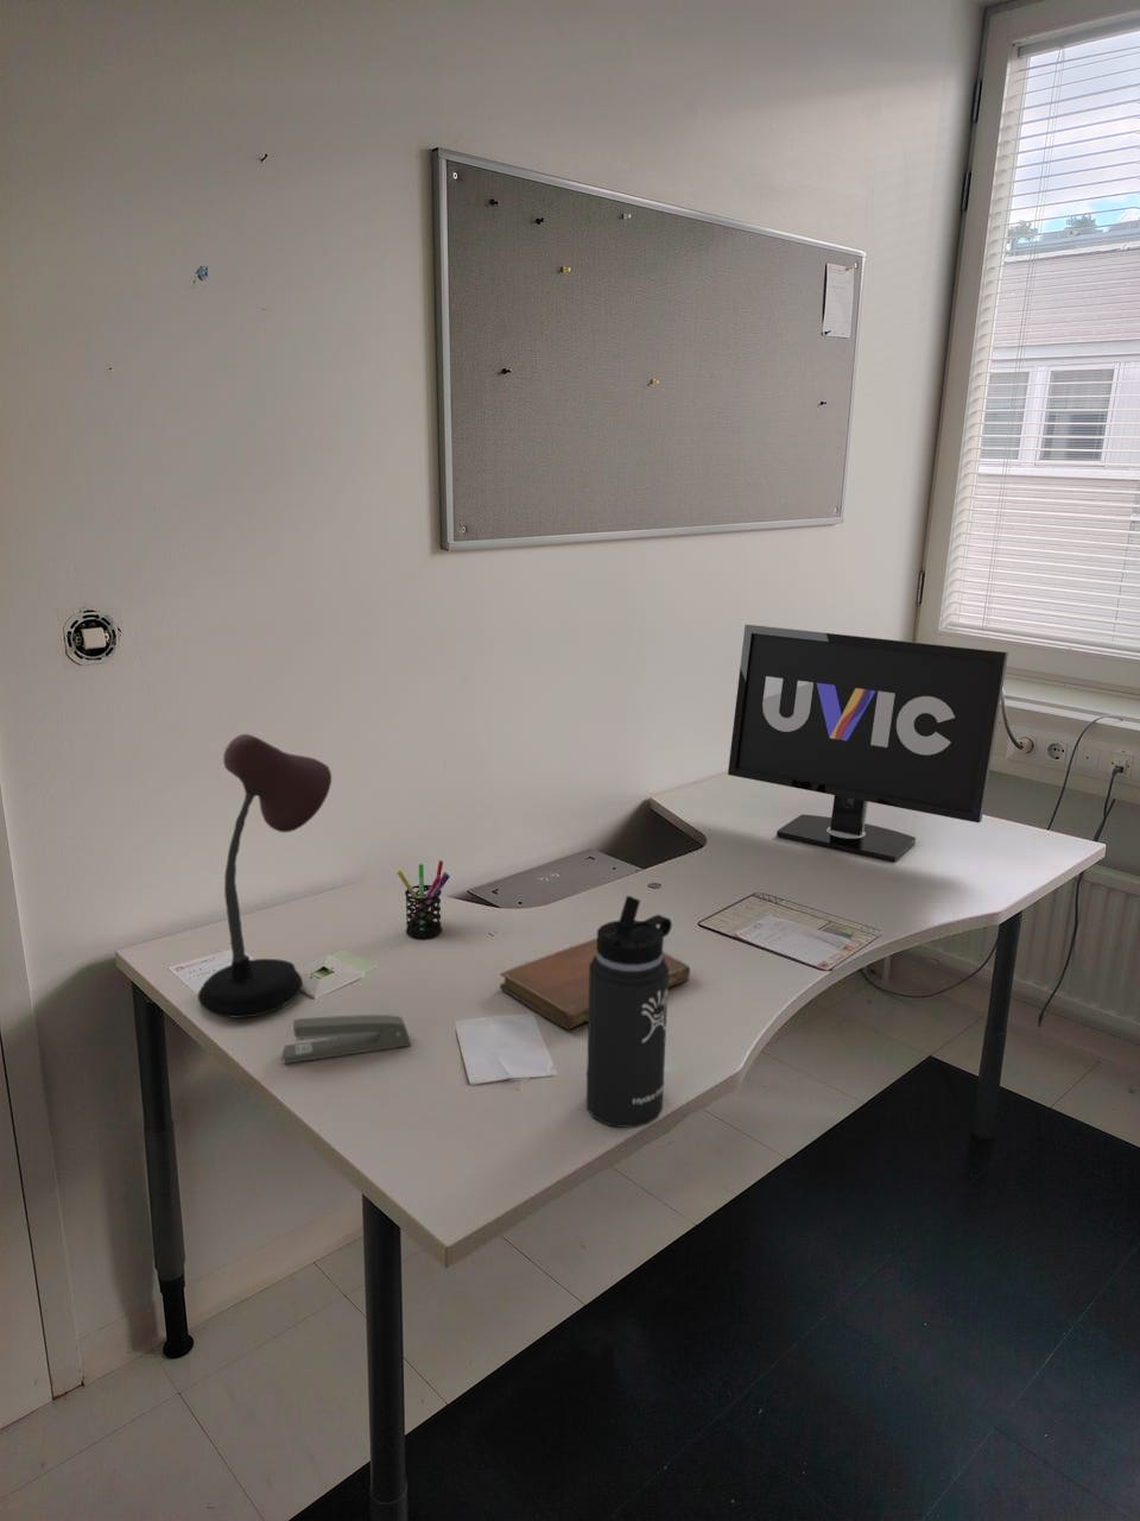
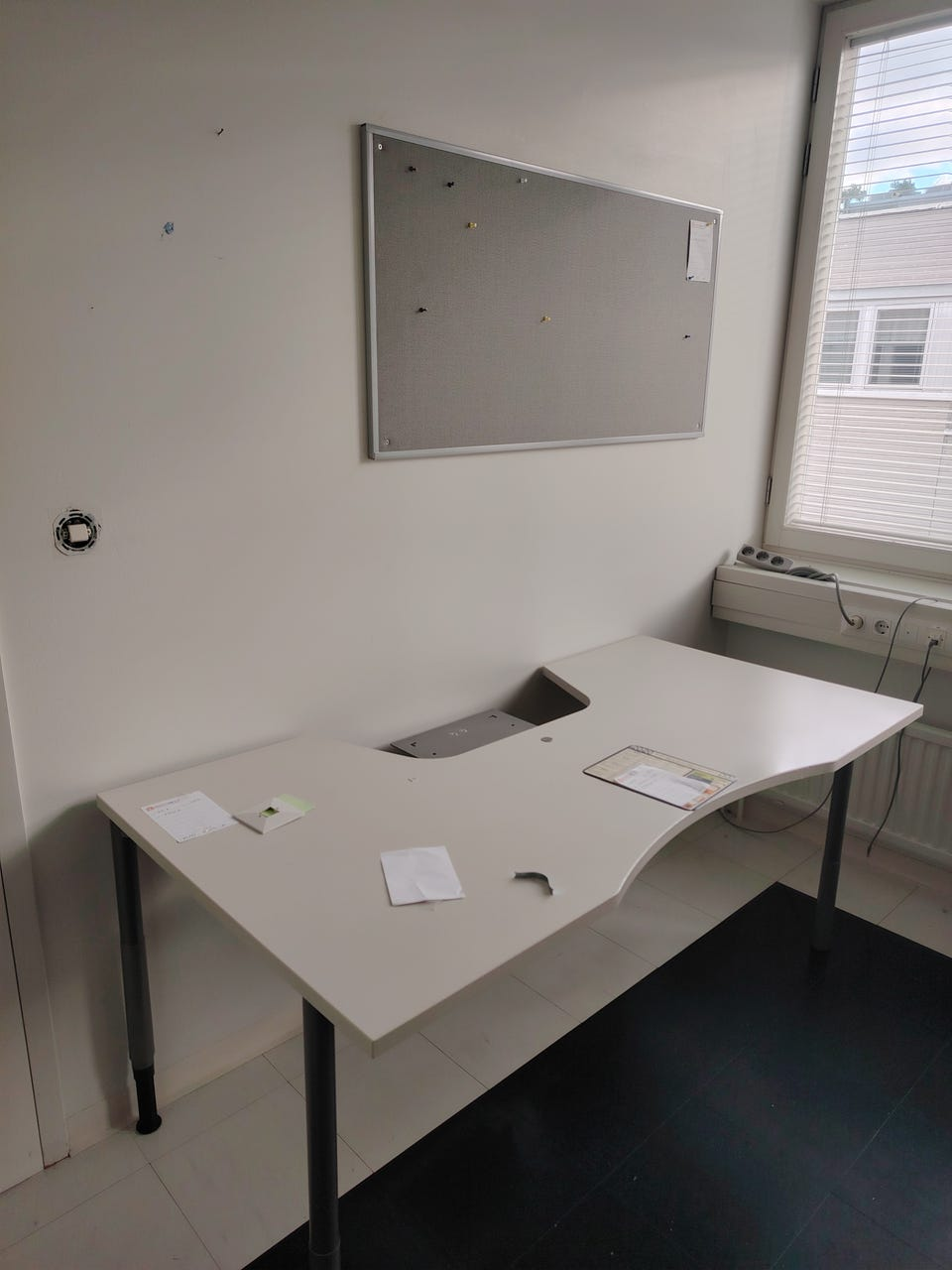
- thermos bottle [586,895,673,1129]
- desk lamp [198,733,333,1018]
- pen holder [395,859,451,940]
- stapler [281,1013,412,1065]
- monitor [727,624,1009,862]
- notebook [498,937,691,1031]
